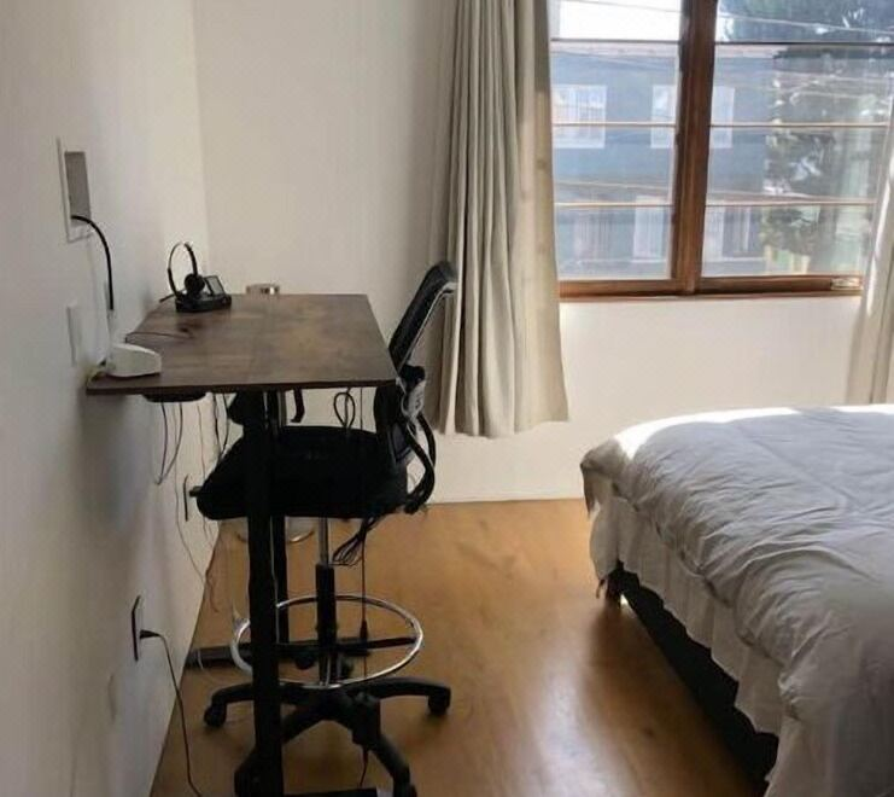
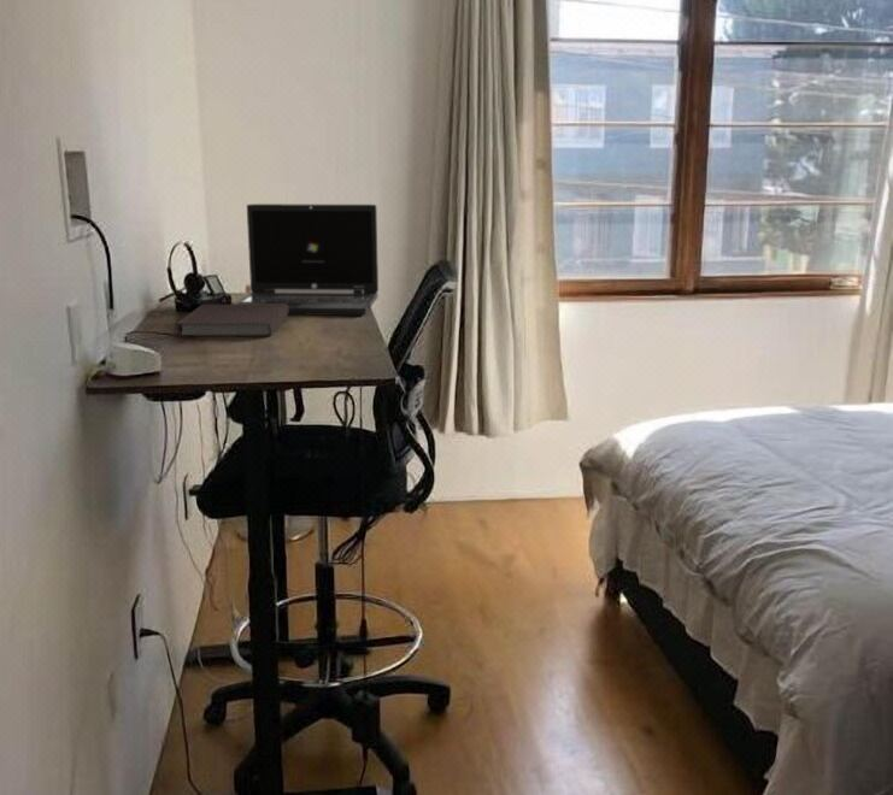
+ notebook [175,304,289,338]
+ laptop [233,202,380,317]
